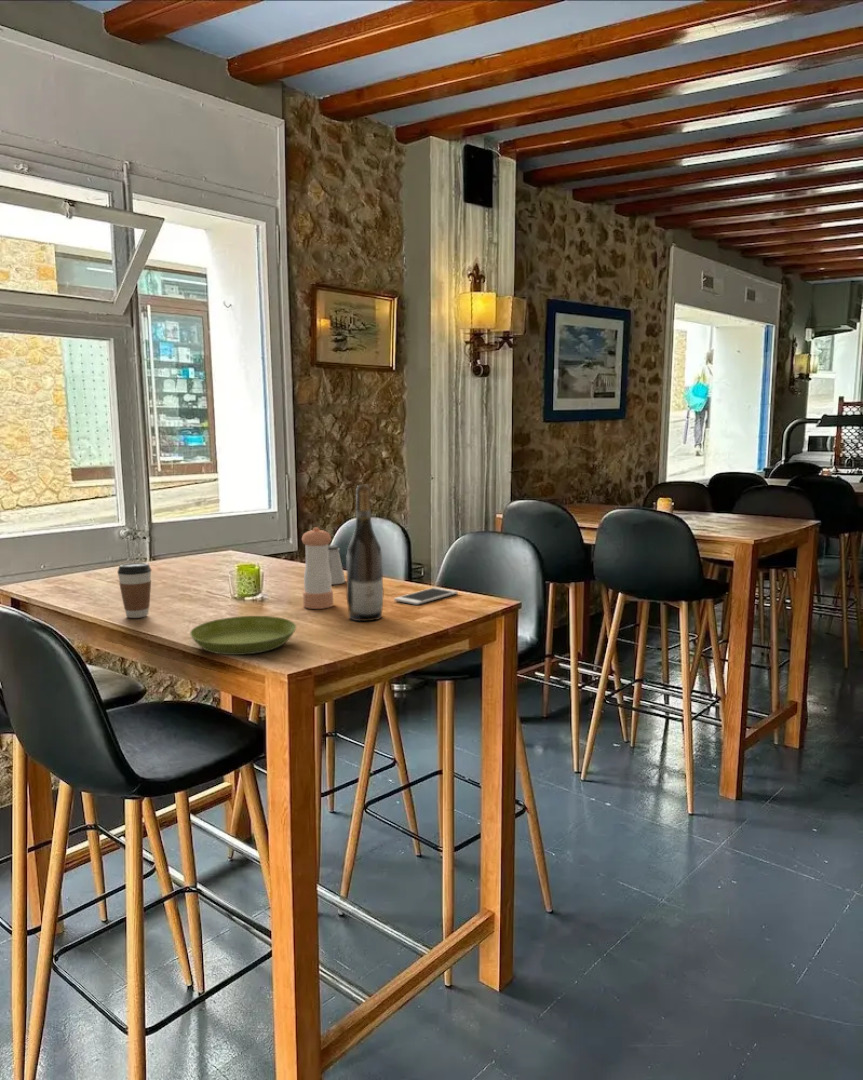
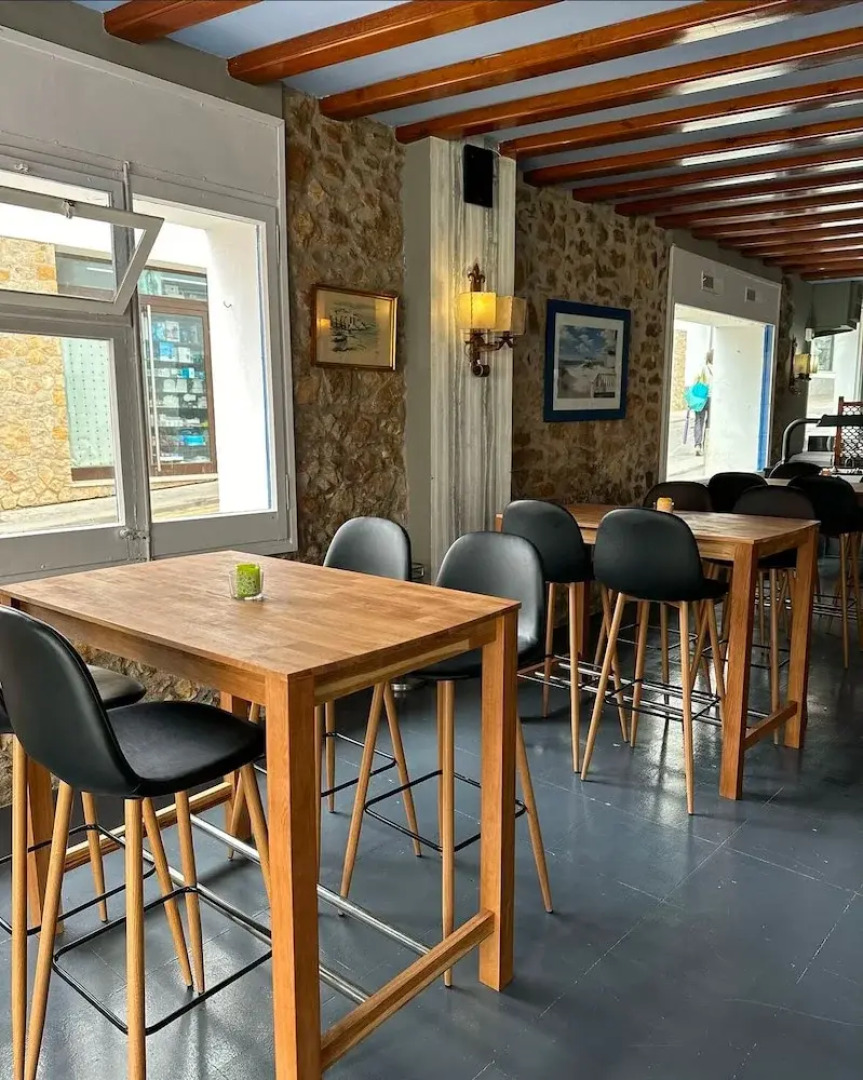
- wine bottle [346,484,384,622]
- saucer [189,615,297,656]
- pepper shaker [301,526,334,610]
- cell phone [393,586,459,606]
- saltshaker [328,544,347,585]
- coffee cup [116,562,153,619]
